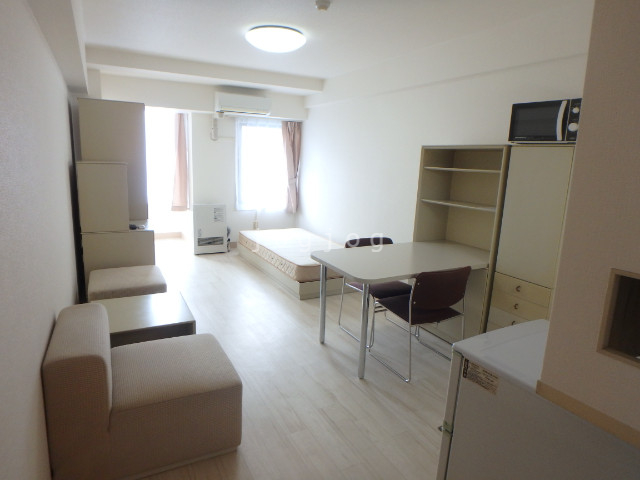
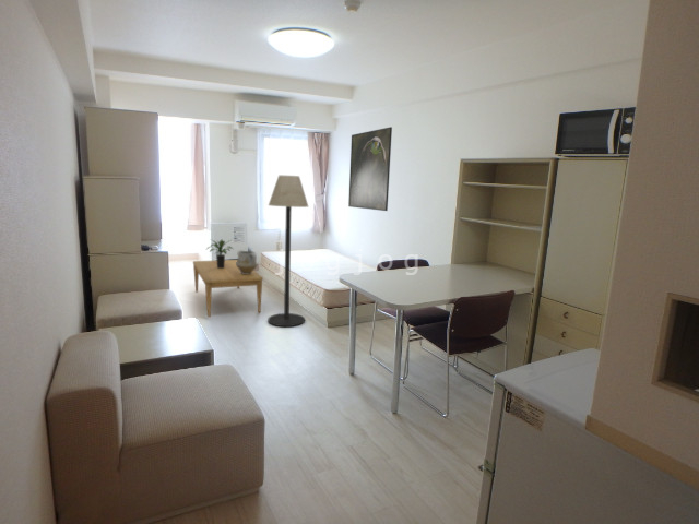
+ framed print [347,126,393,212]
+ ceramic pot [236,249,258,274]
+ coffee table [192,259,264,319]
+ potted plant [205,237,234,269]
+ floor lamp [266,175,309,327]
